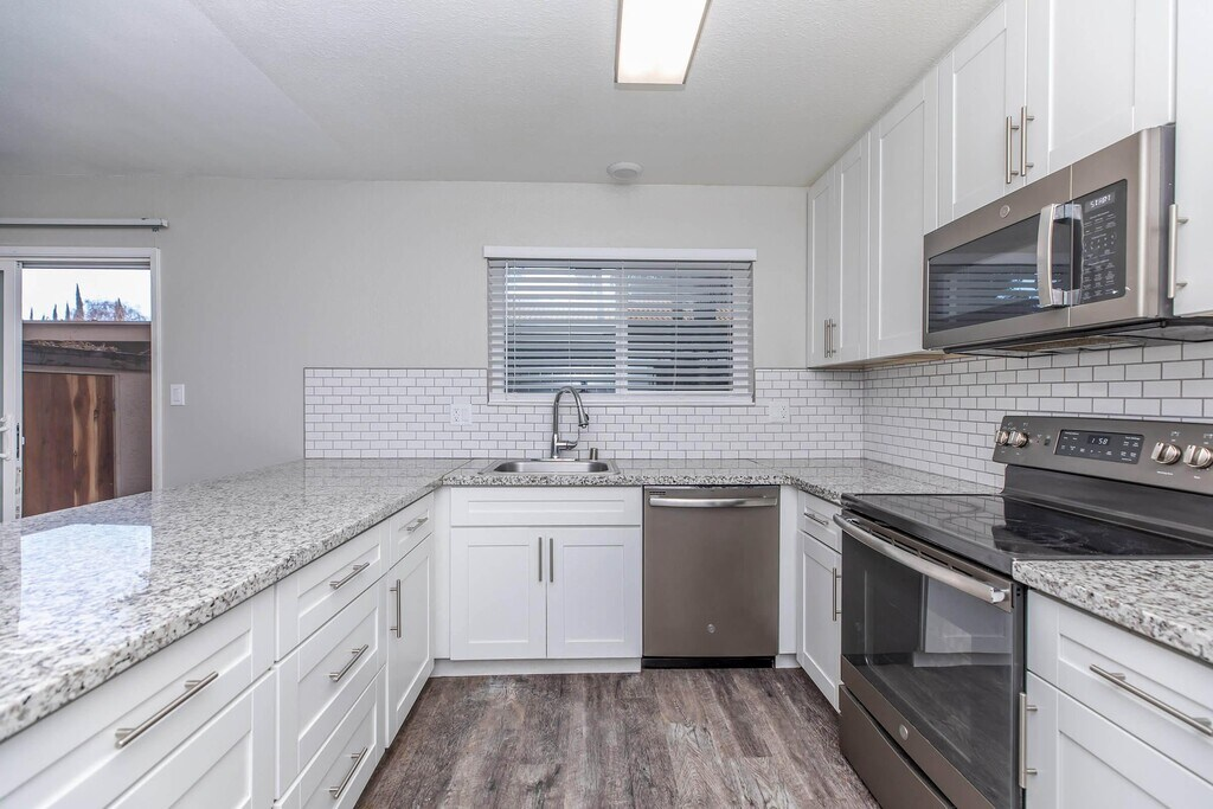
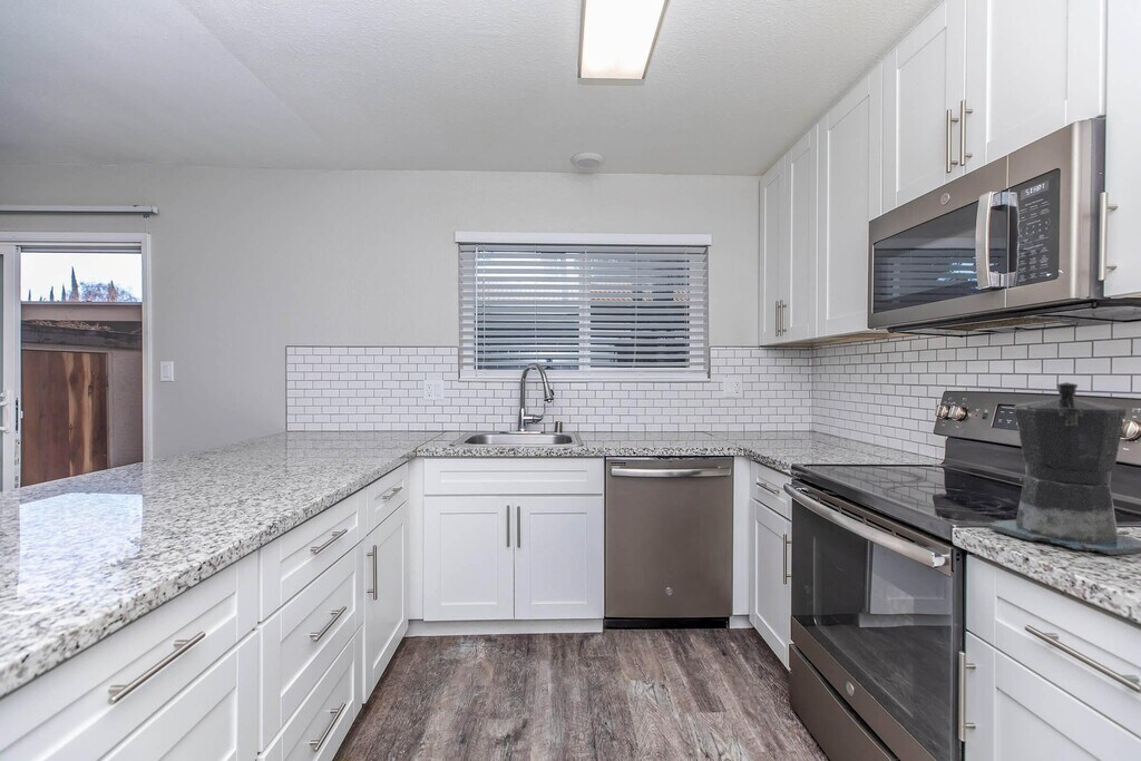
+ coffee maker [987,381,1141,556]
